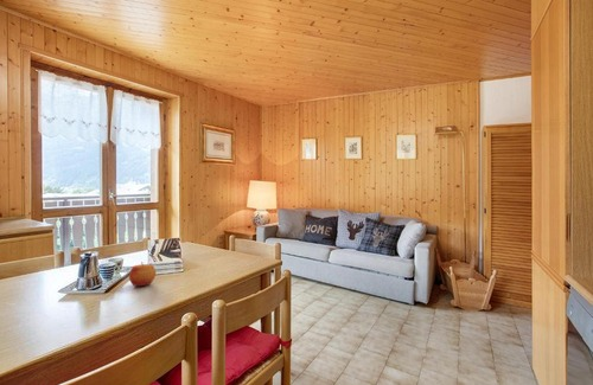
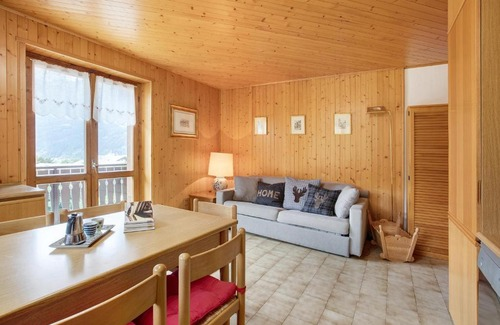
- apple [128,261,157,287]
